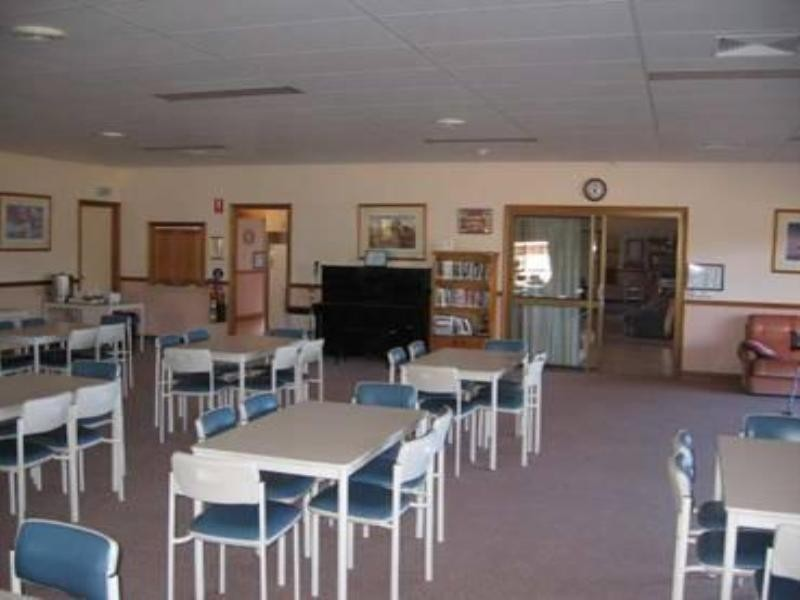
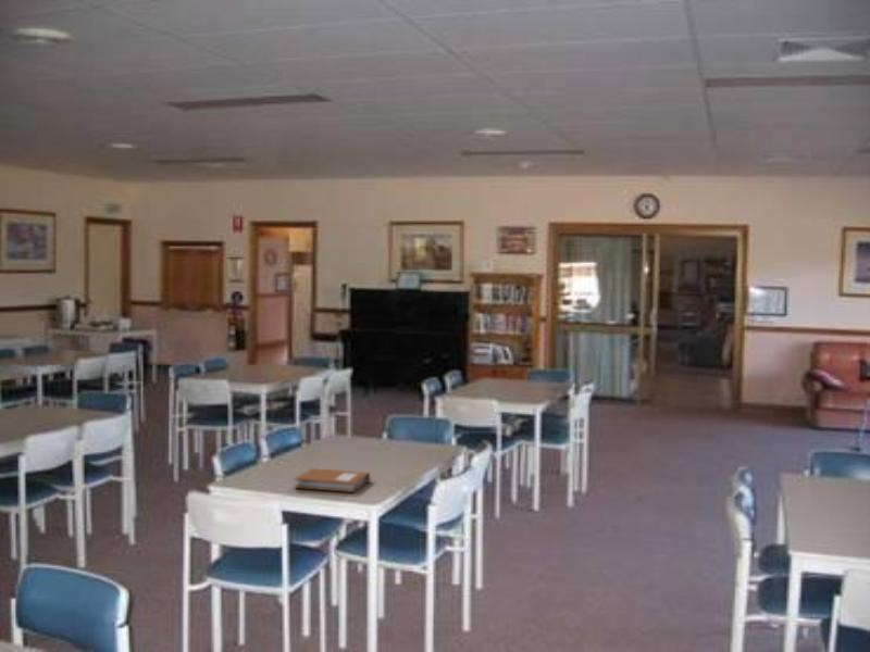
+ notebook [293,467,372,493]
